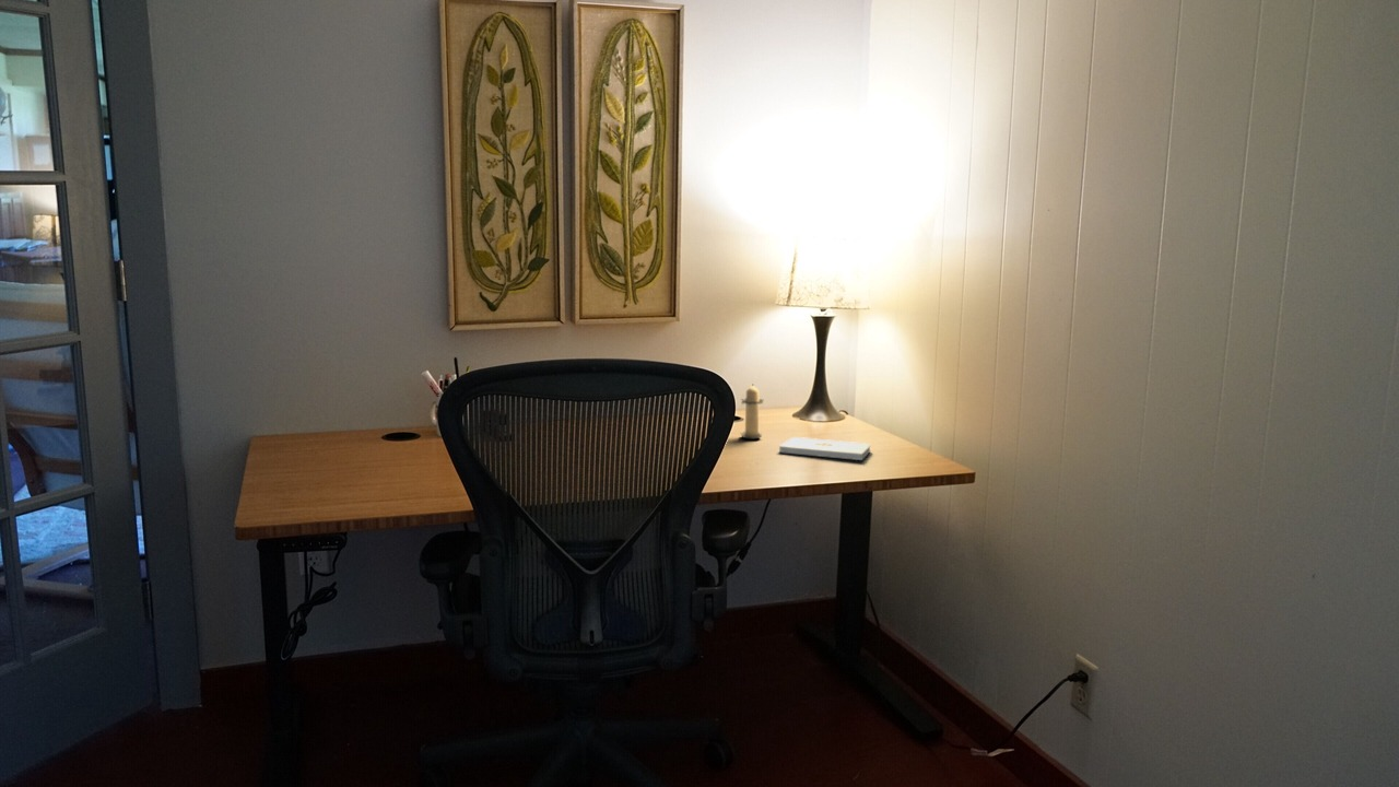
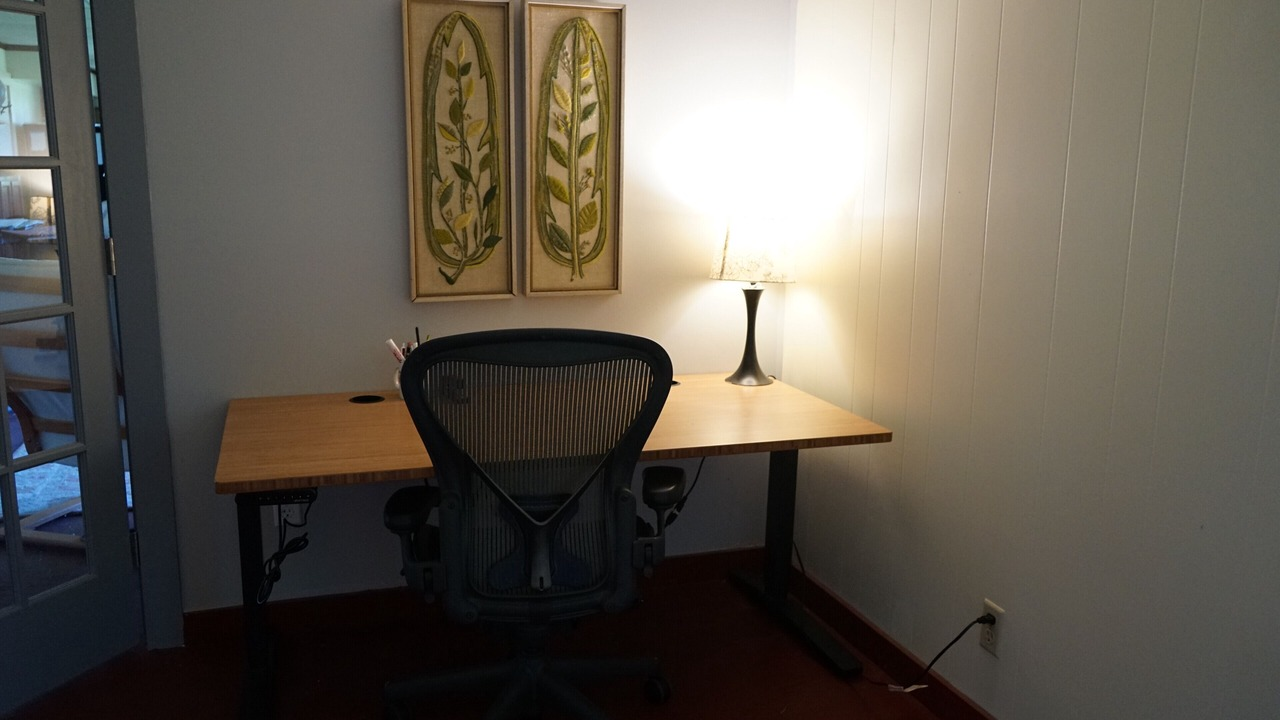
- candle [740,385,764,439]
- notepad [778,436,872,461]
